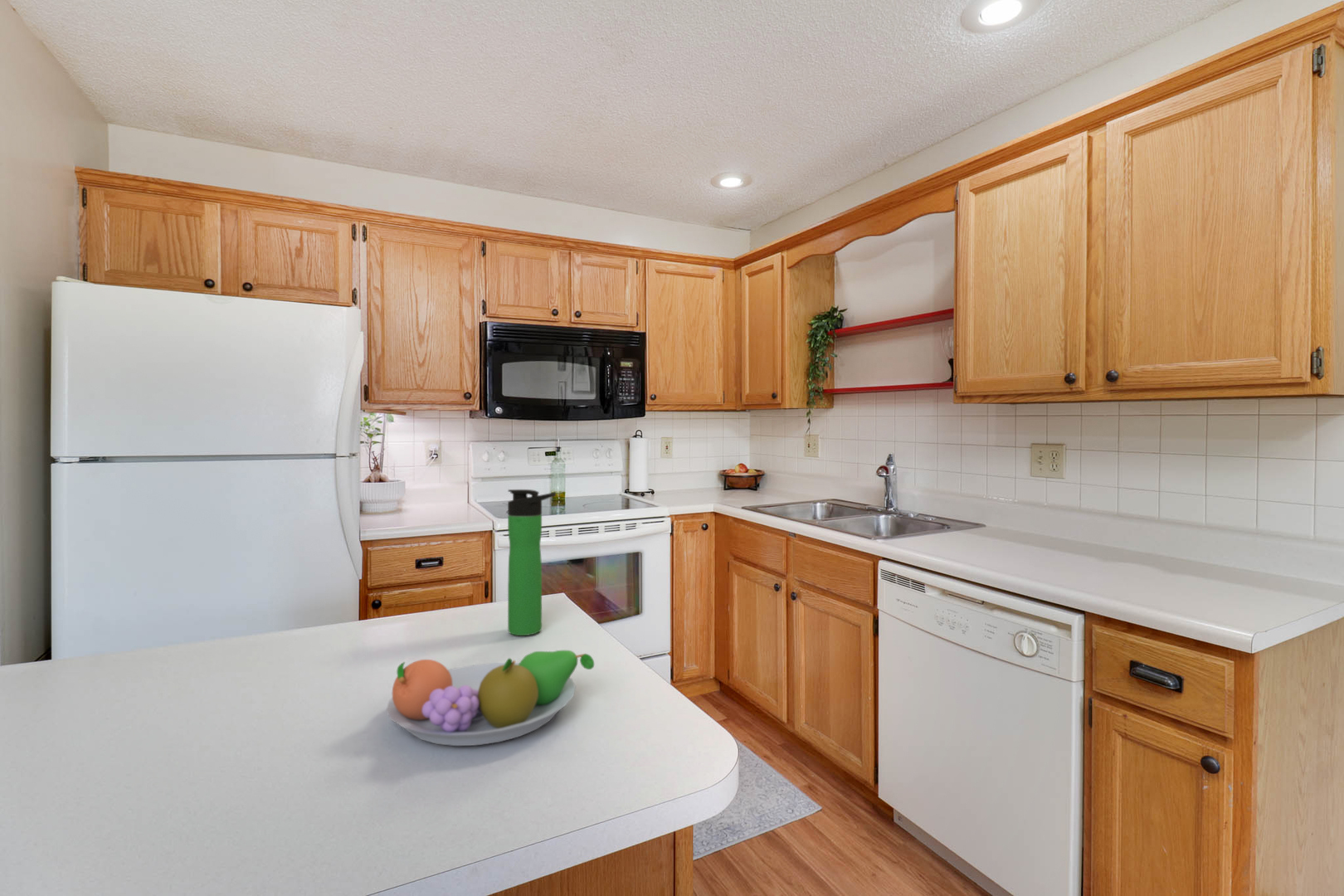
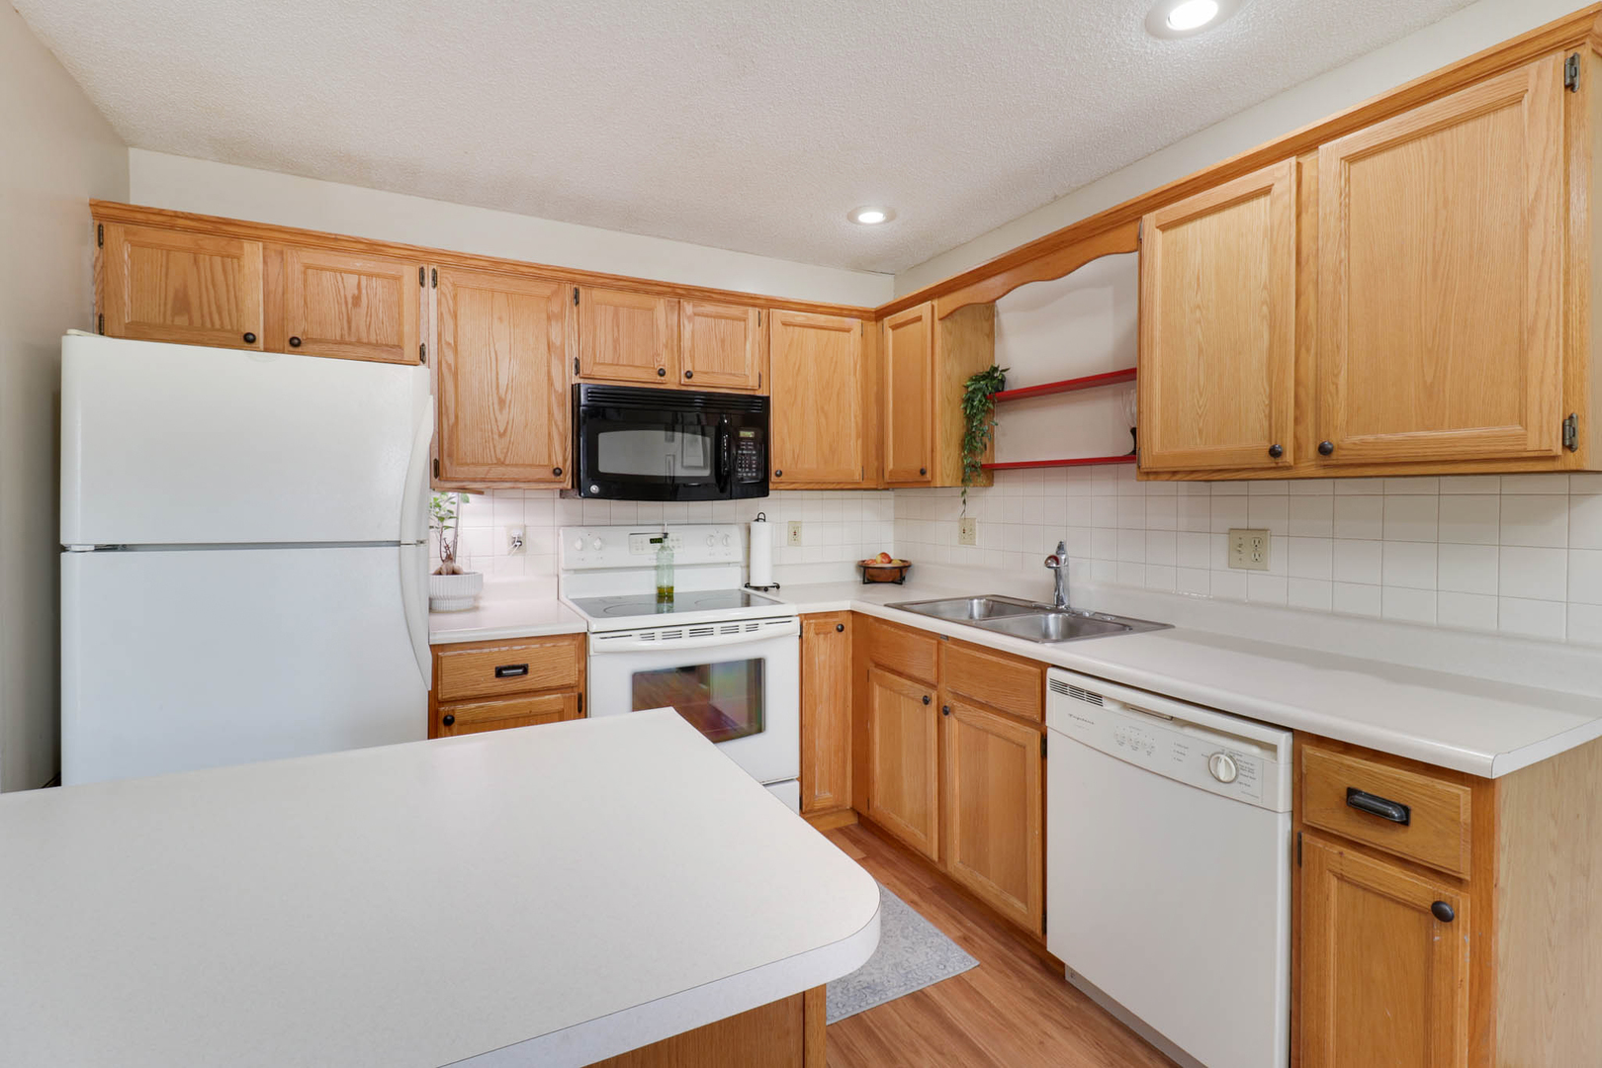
- fruit bowl [386,650,595,747]
- bottle [507,489,557,636]
